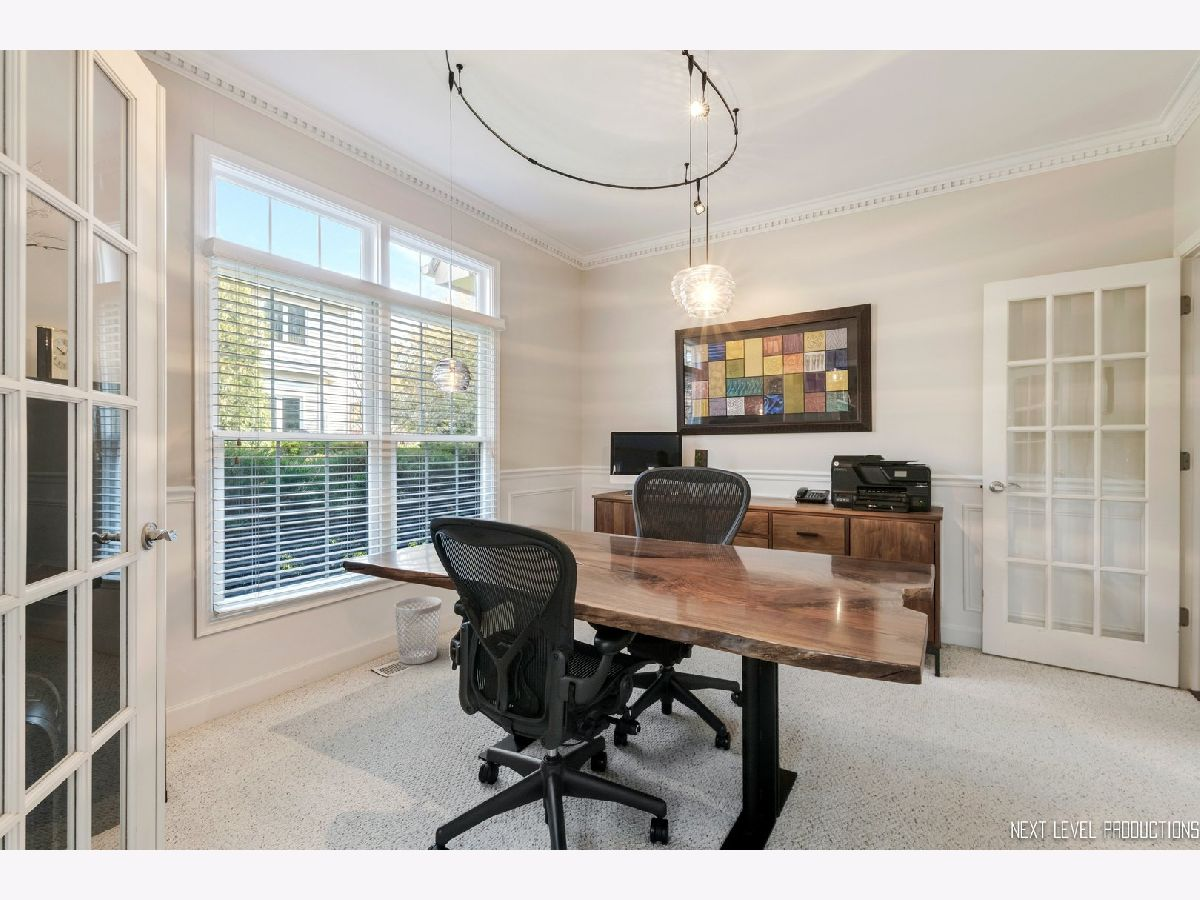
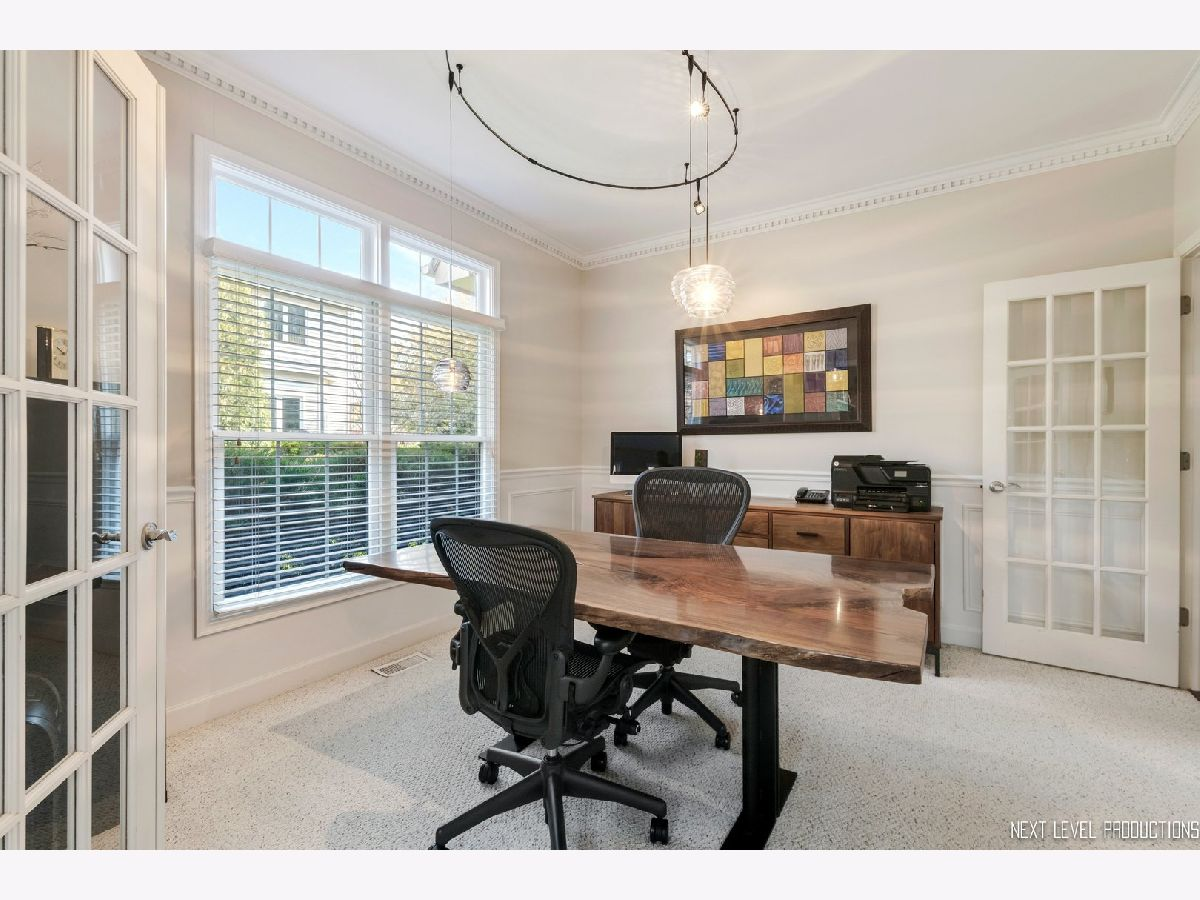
- wastebasket [394,596,442,665]
